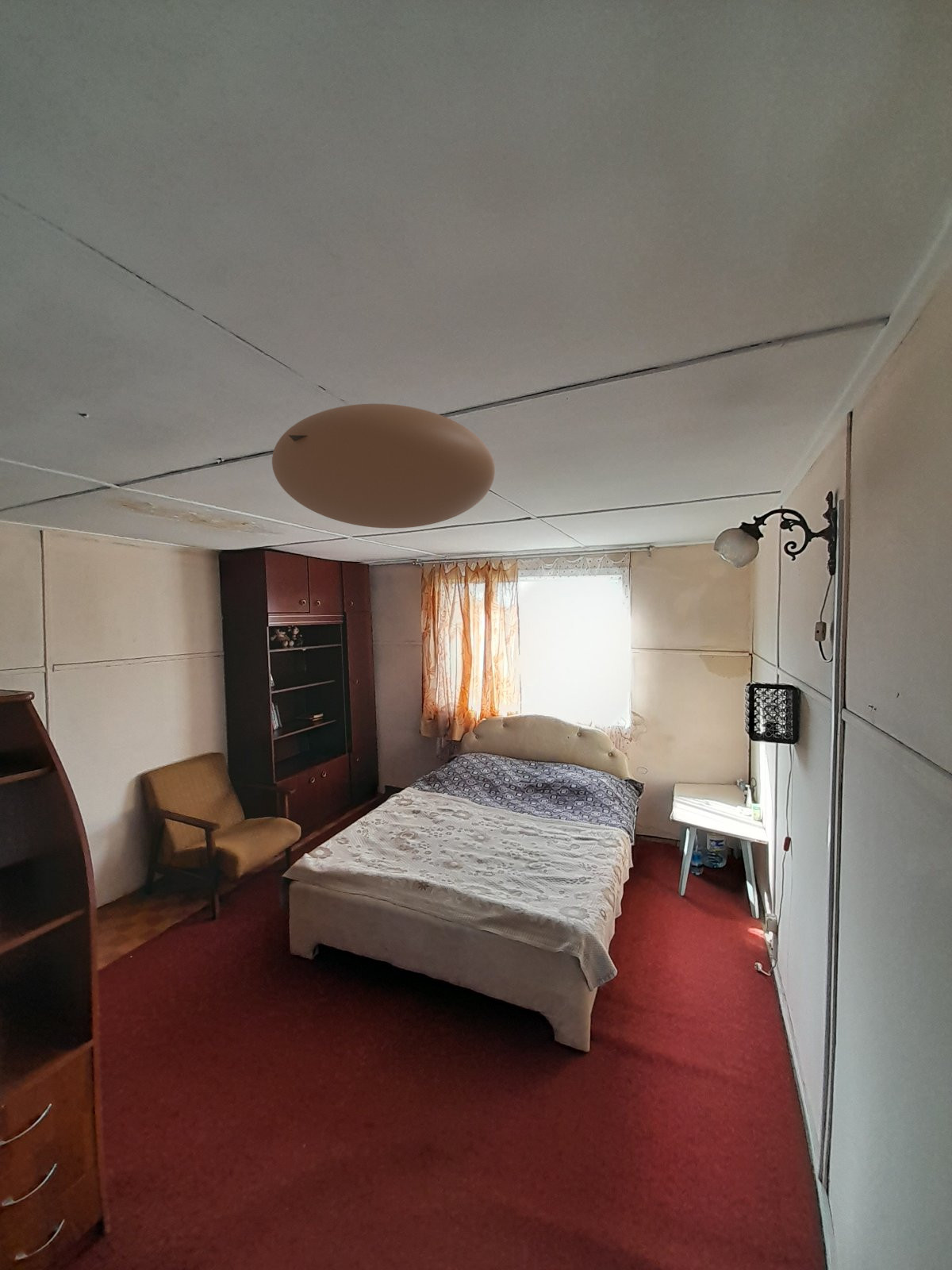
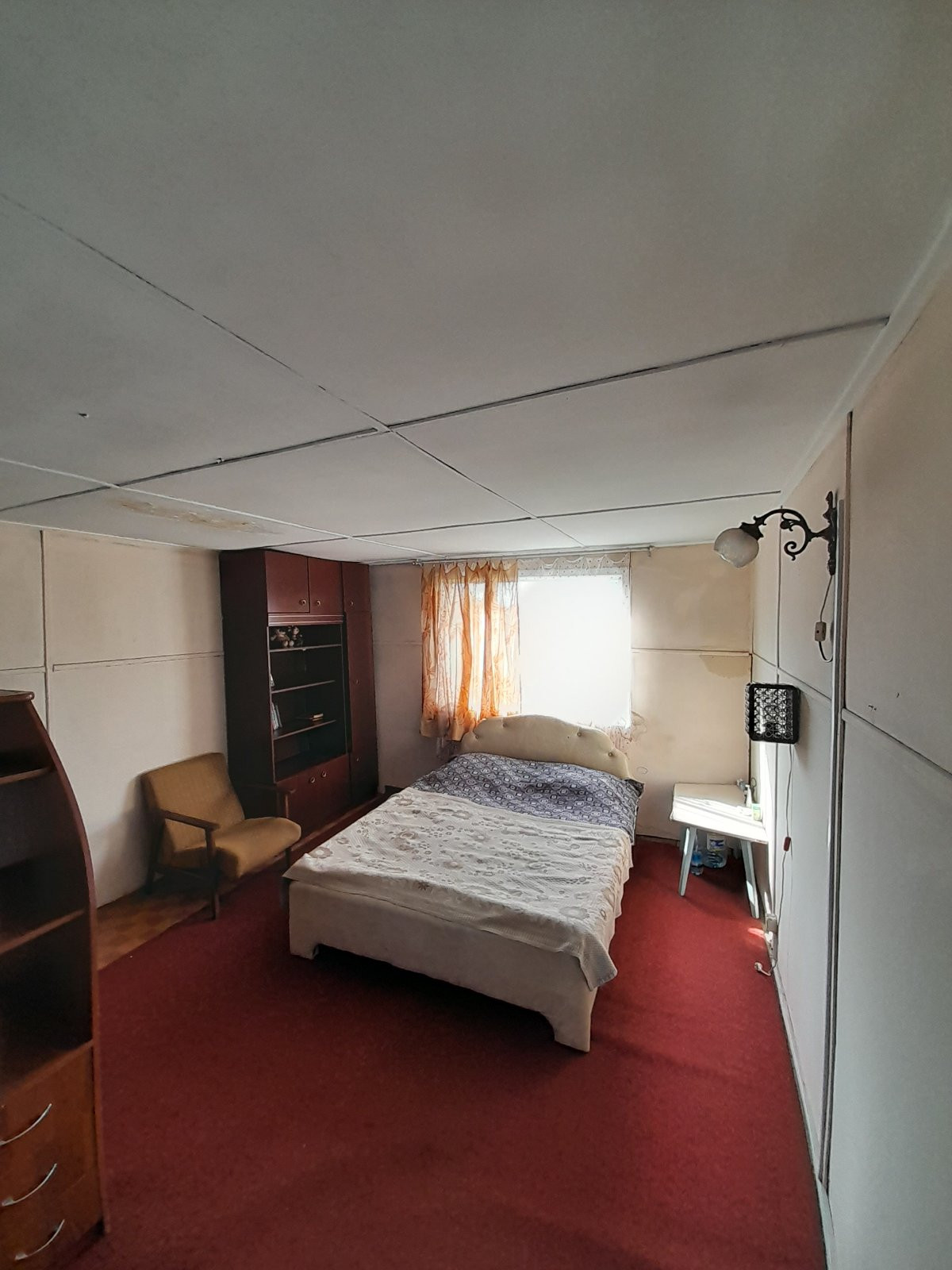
- ceiling light [271,403,496,529]
